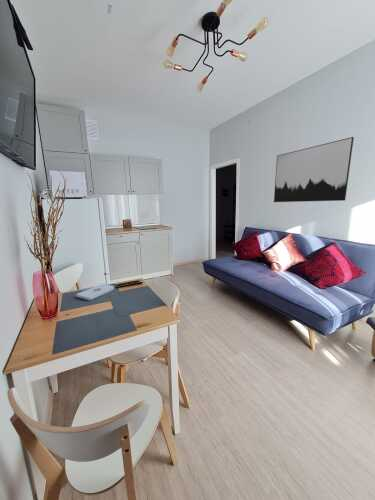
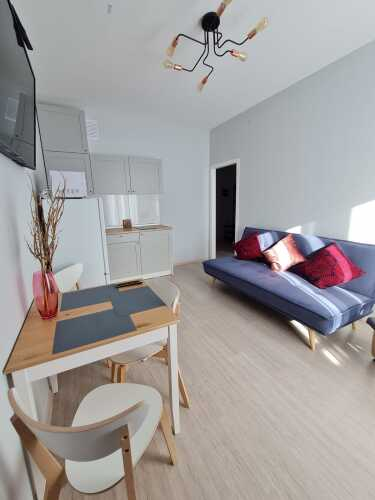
- notepad [75,283,115,301]
- wall art [273,136,355,203]
